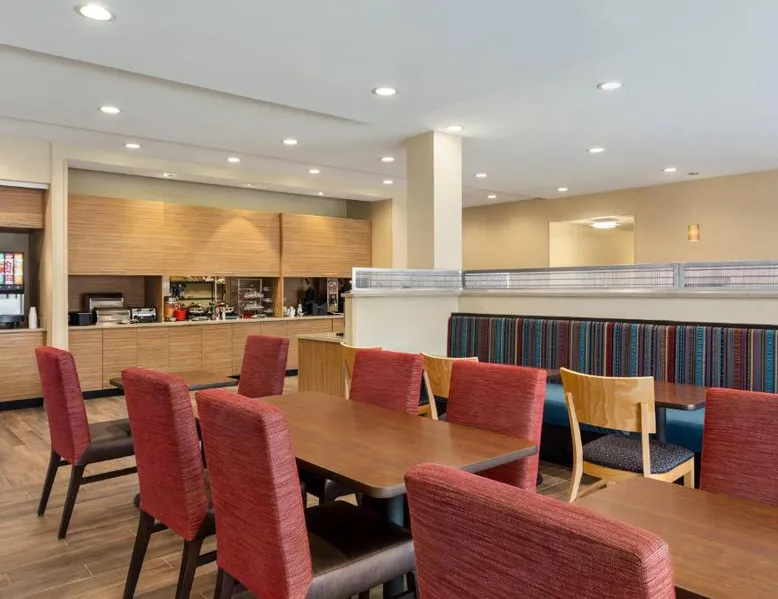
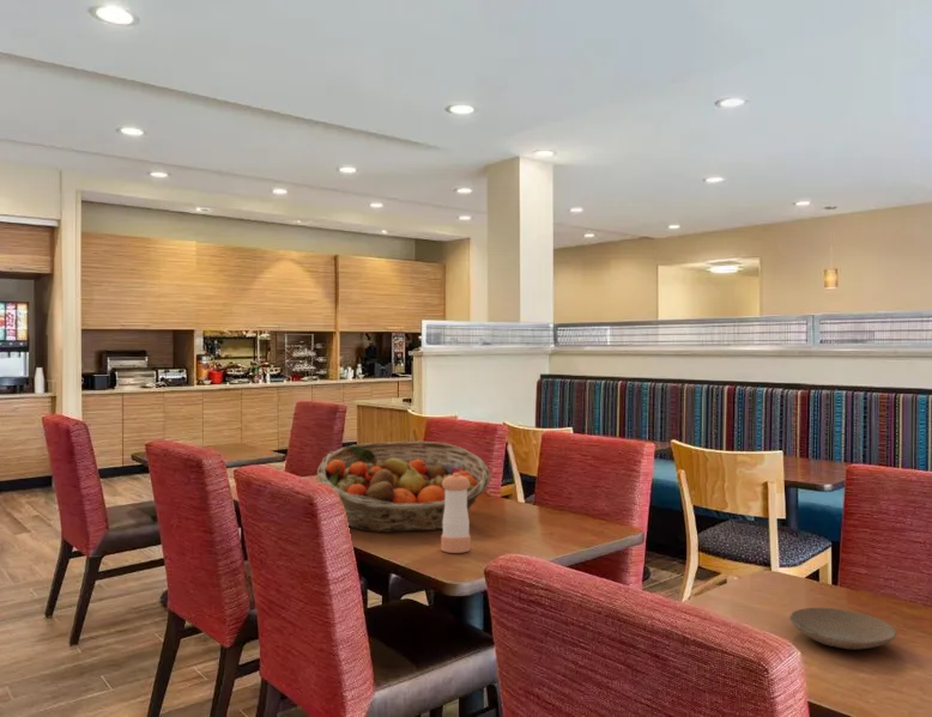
+ plate [788,607,898,650]
+ pepper shaker [440,473,472,554]
+ fruit basket [316,440,492,533]
